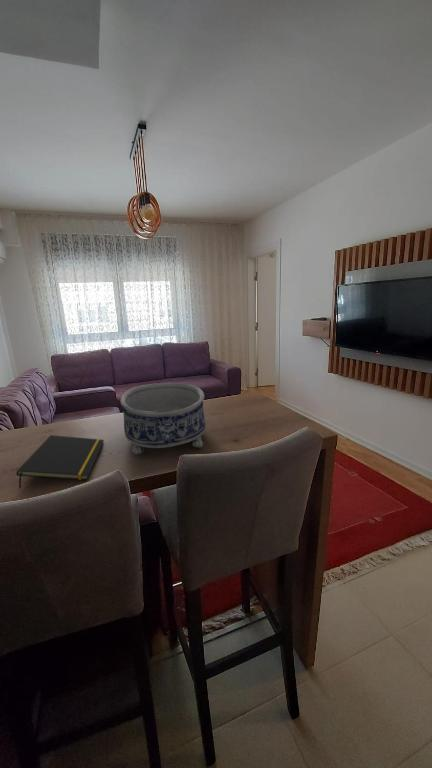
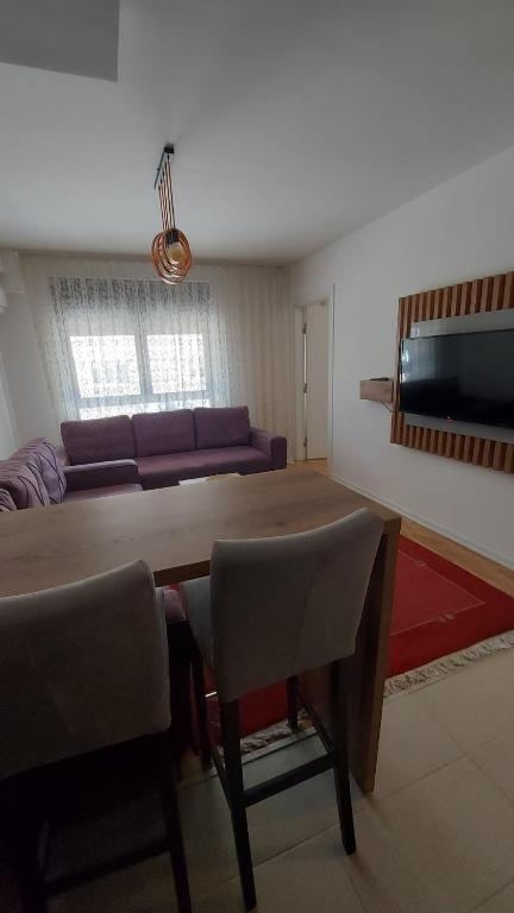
- notepad [16,434,105,490]
- decorative bowl [120,382,206,455]
